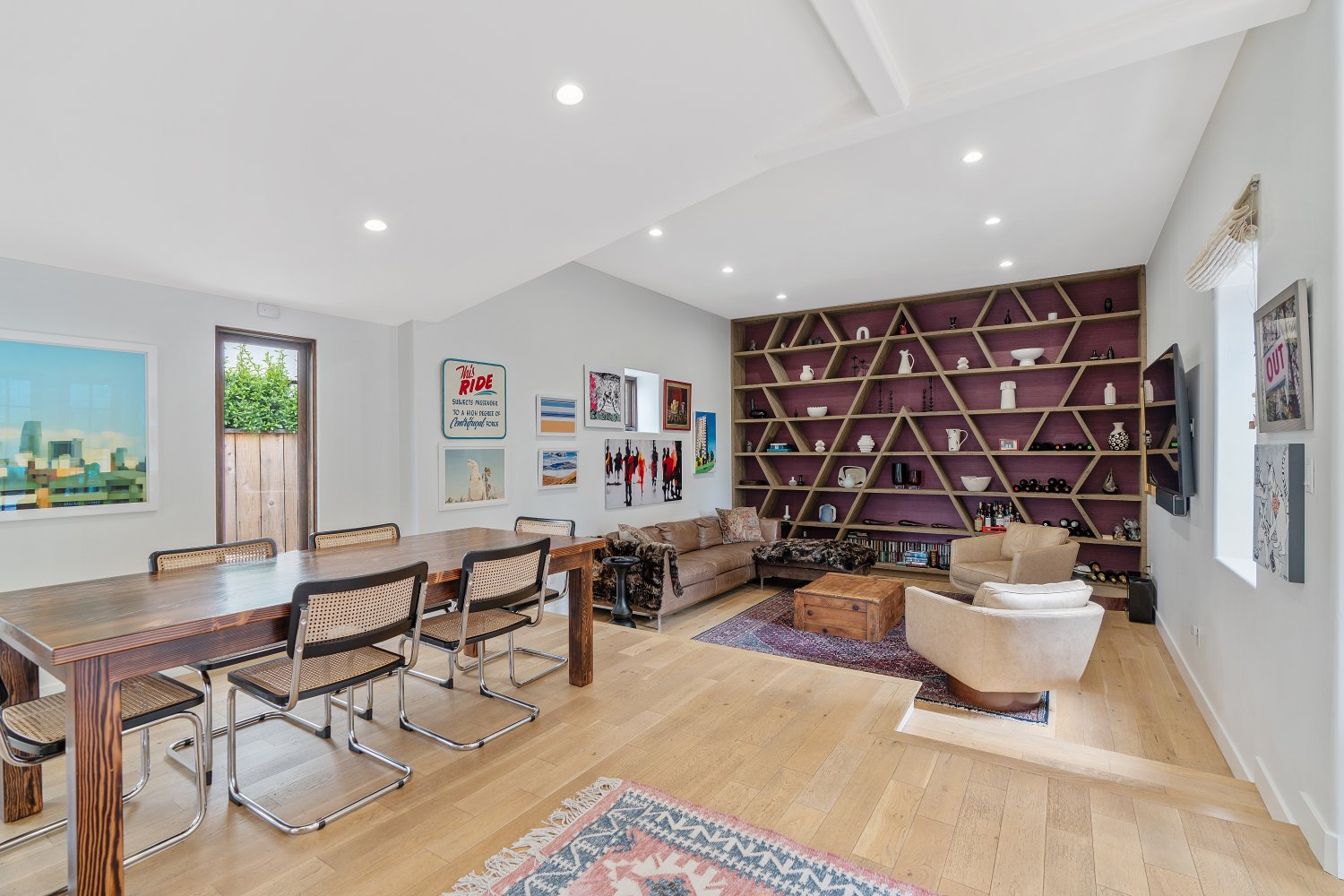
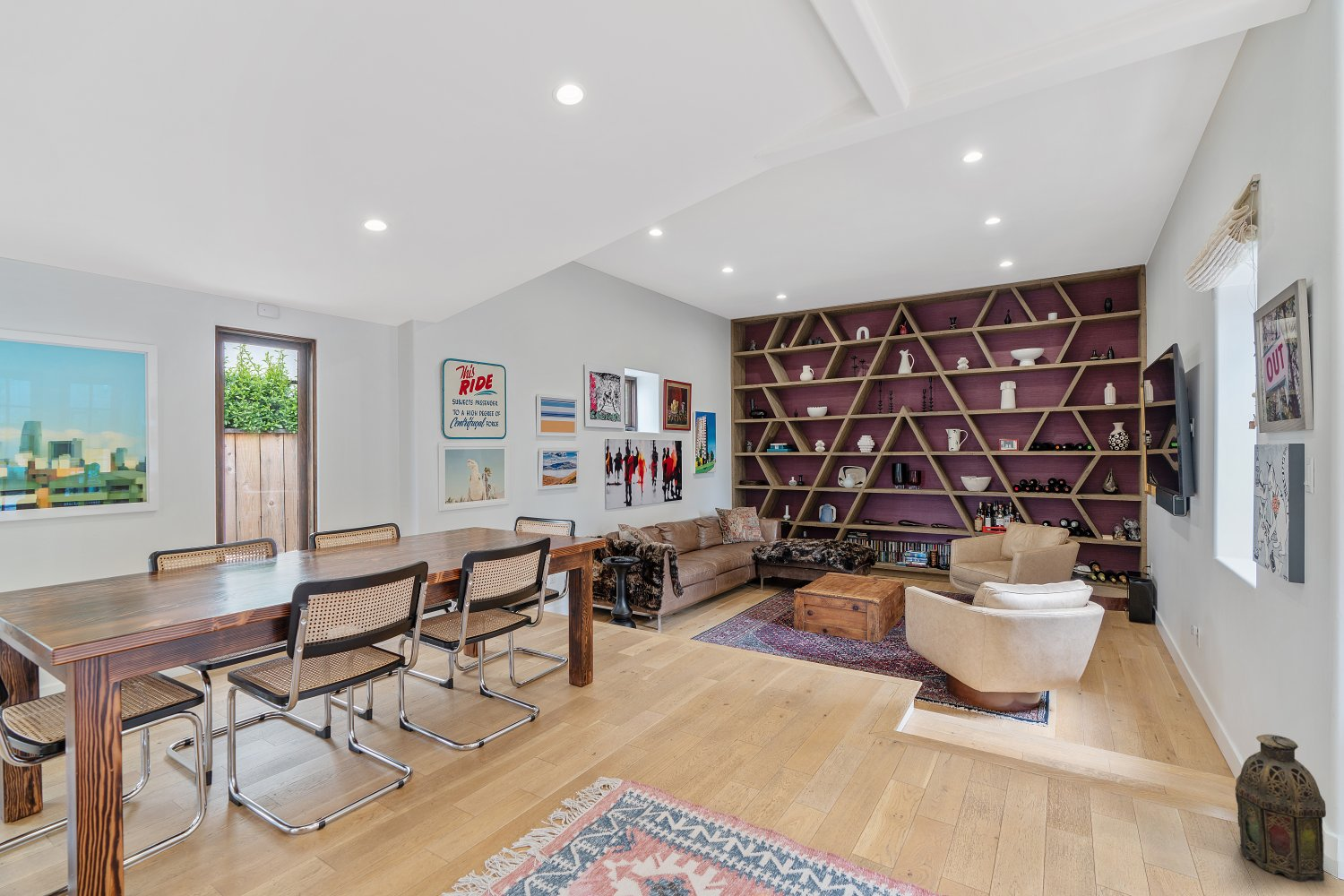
+ lantern [1235,734,1327,883]
